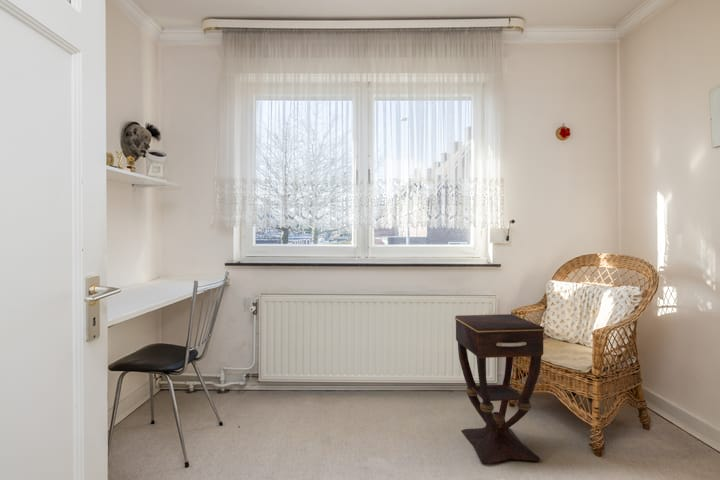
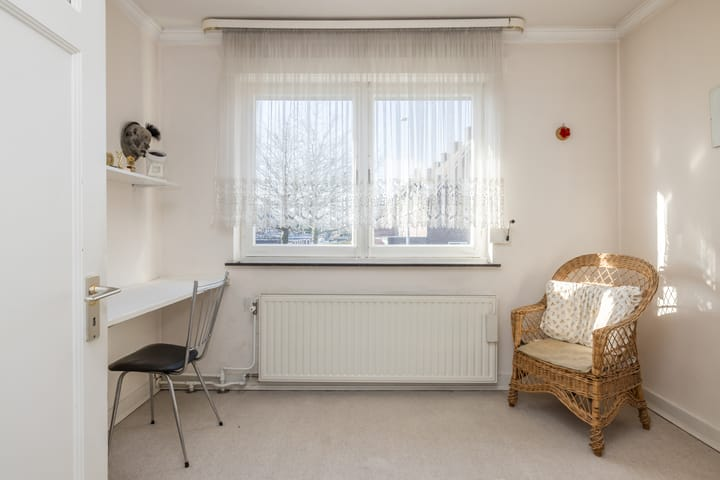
- side table [454,313,546,465]
